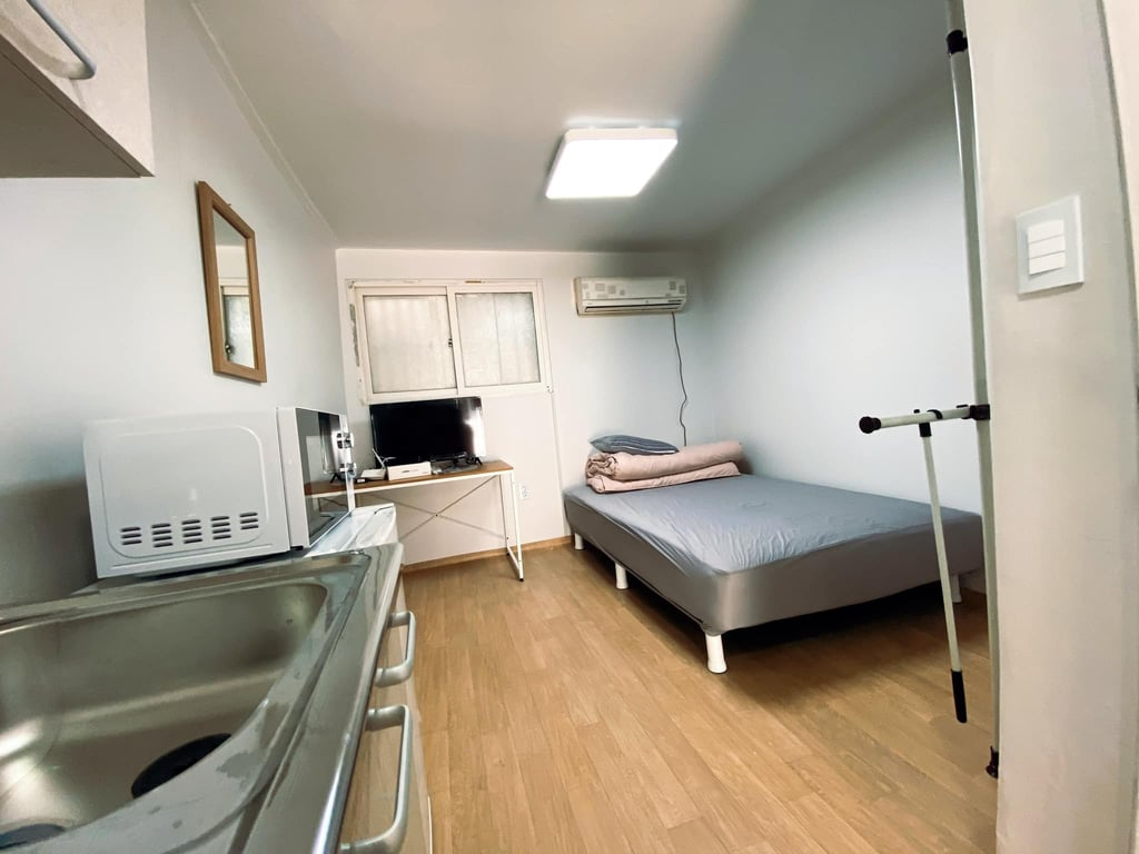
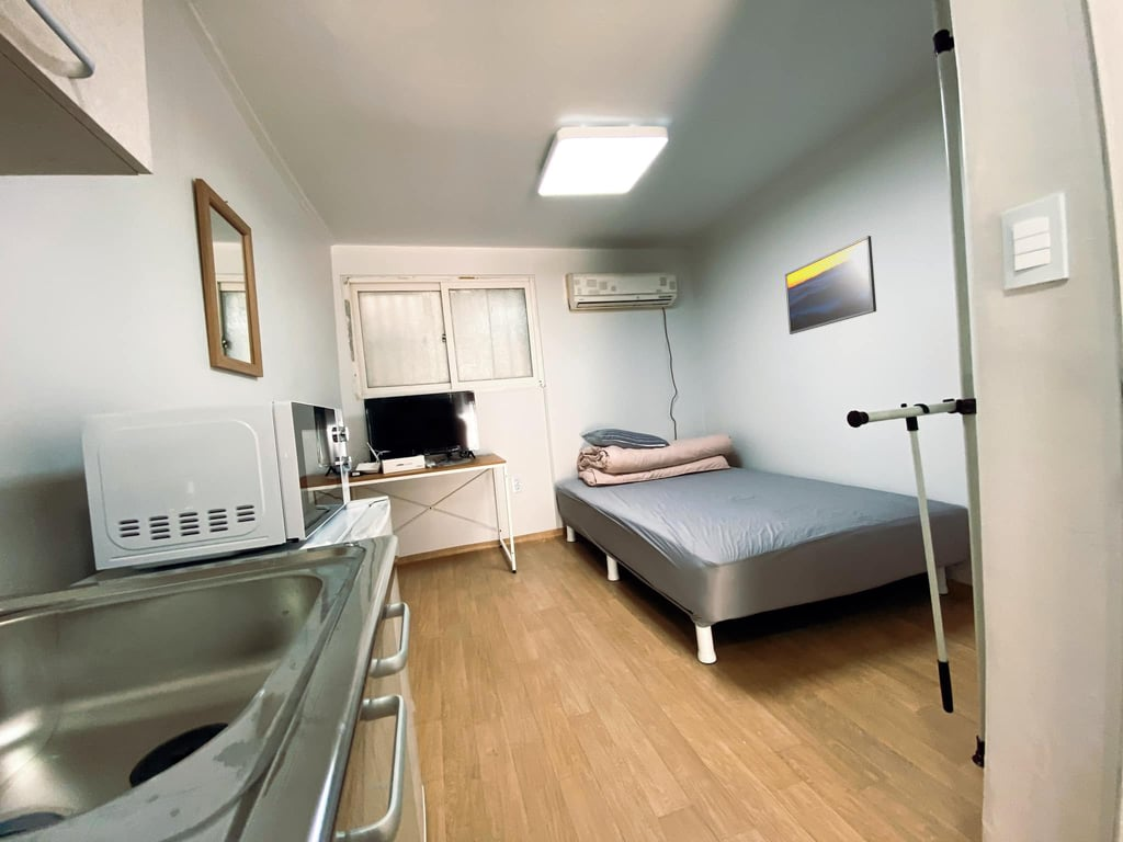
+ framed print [784,235,877,335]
